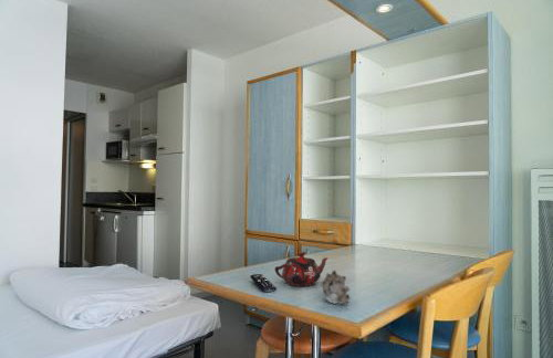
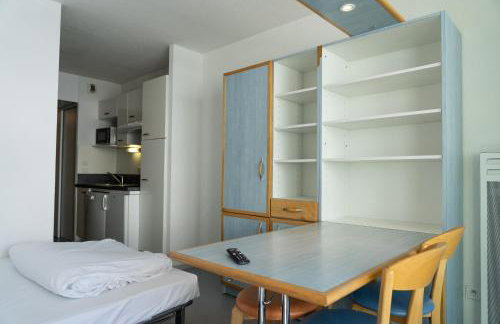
- teapot [274,251,330,287]
- succulent plant [321,268,352,306]
